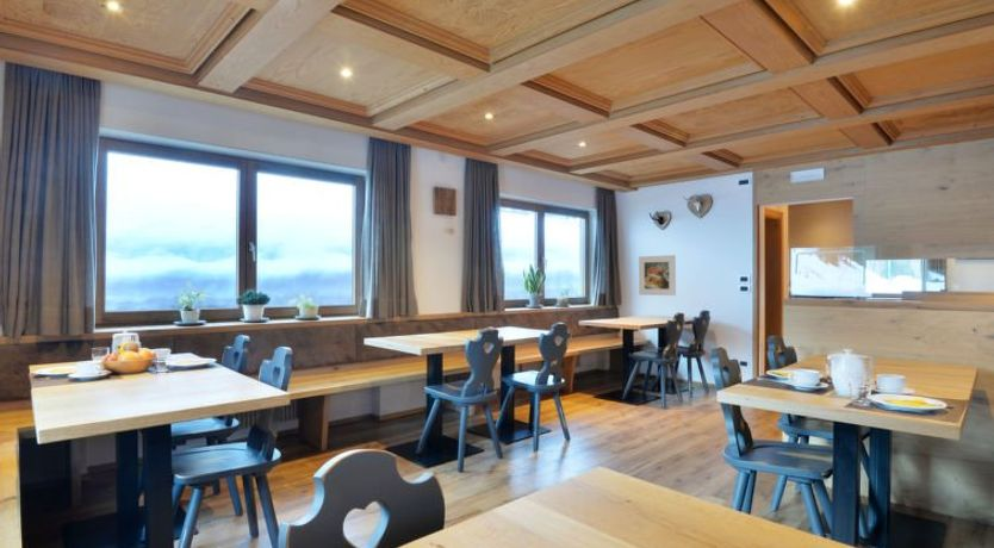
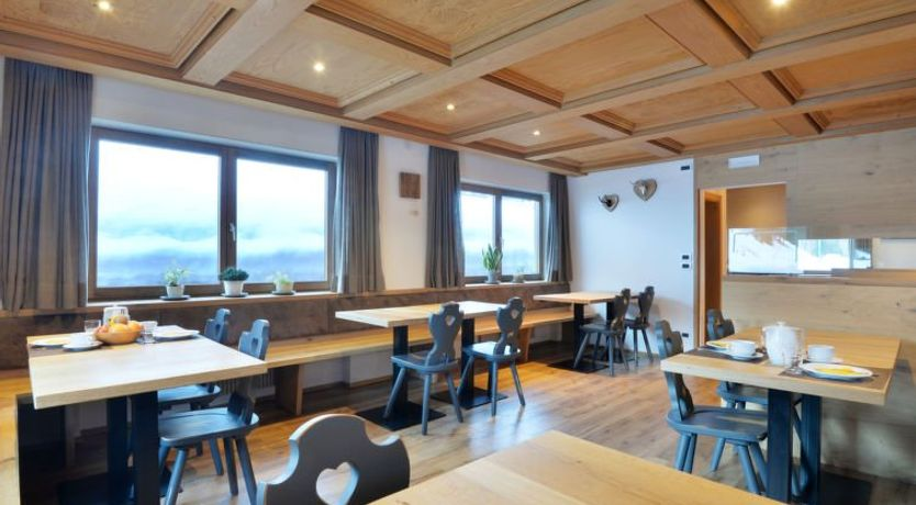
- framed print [638,254,677,297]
